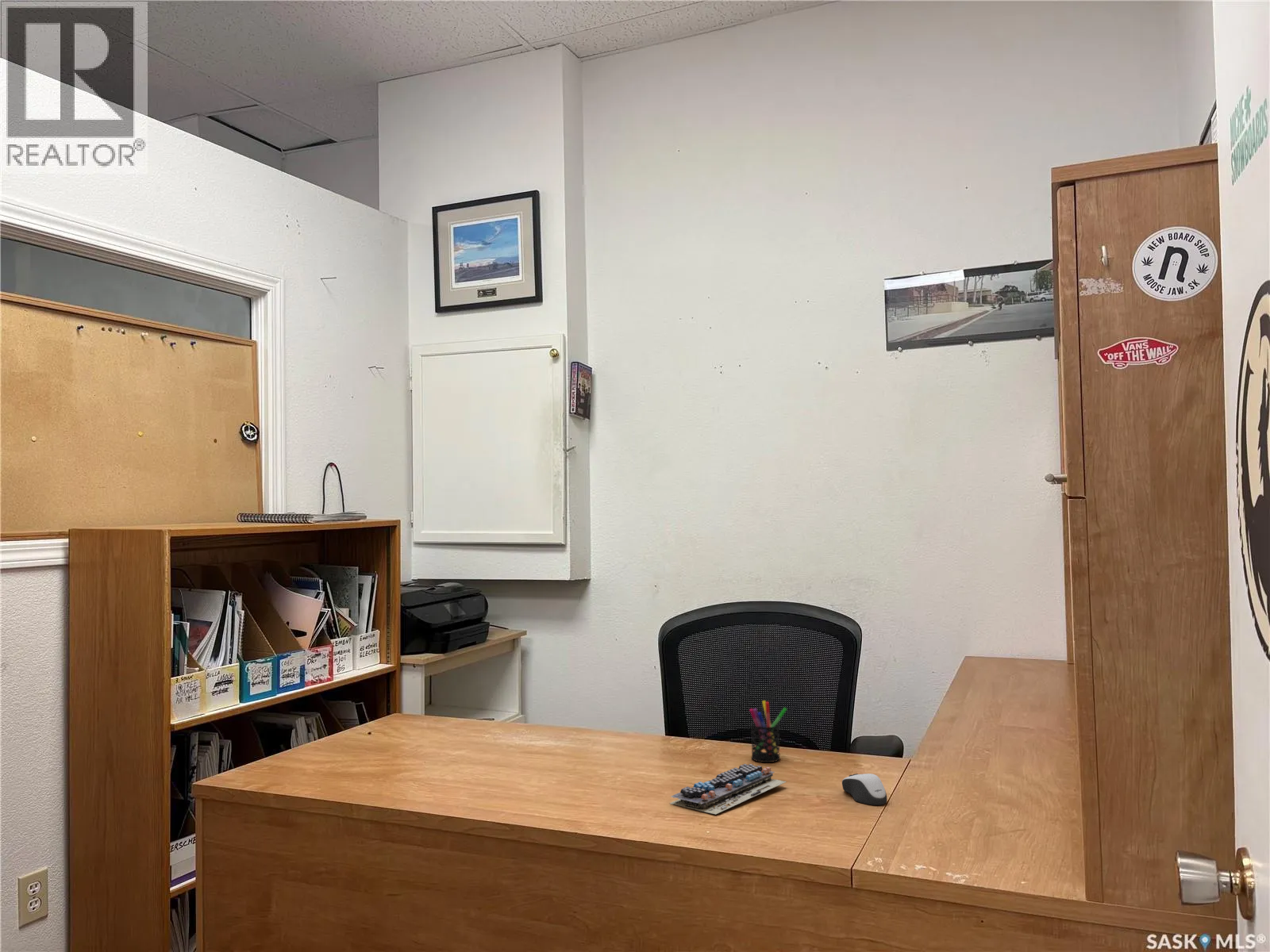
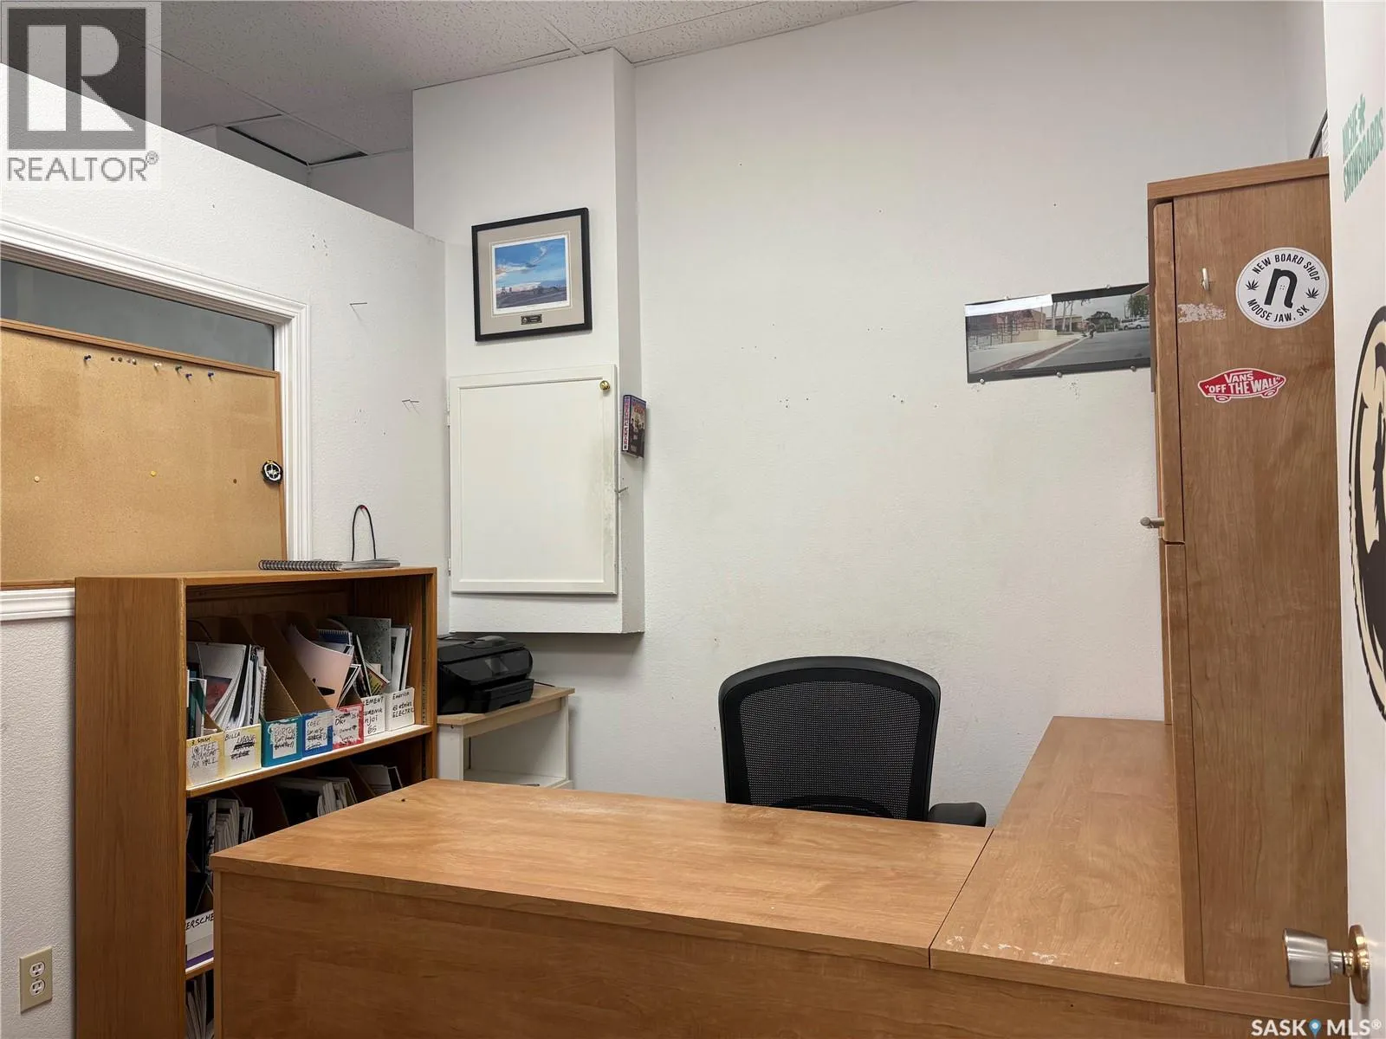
- computer mouse [841,773,887,806]
- pen holder [749,700,788,763]
- computer keyboard [669,763,787,815]
